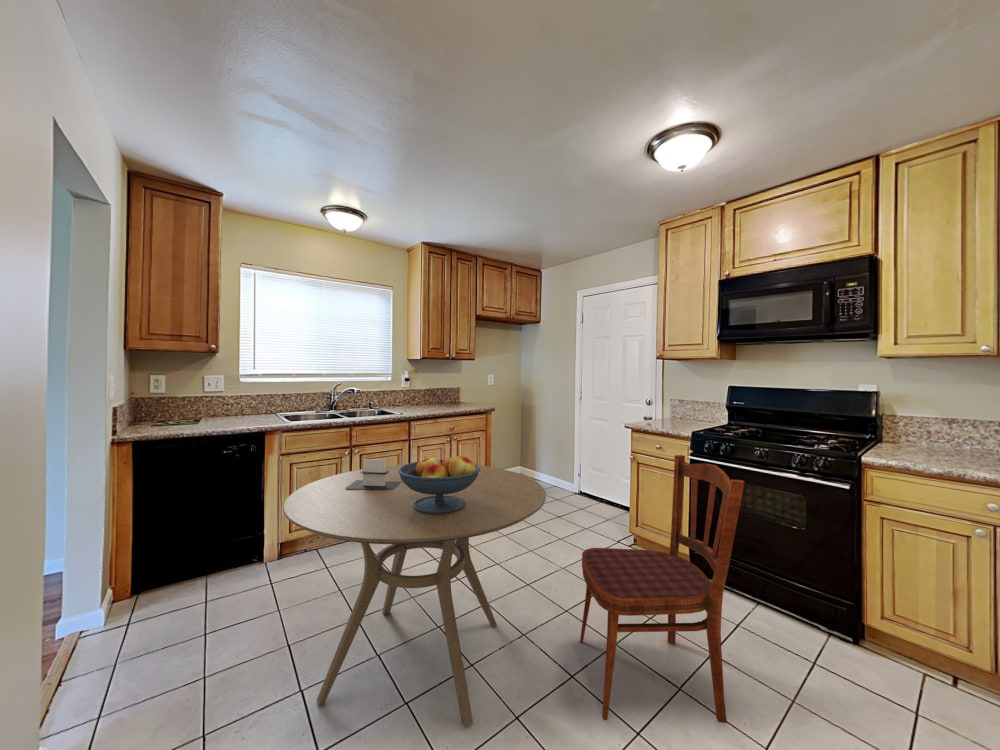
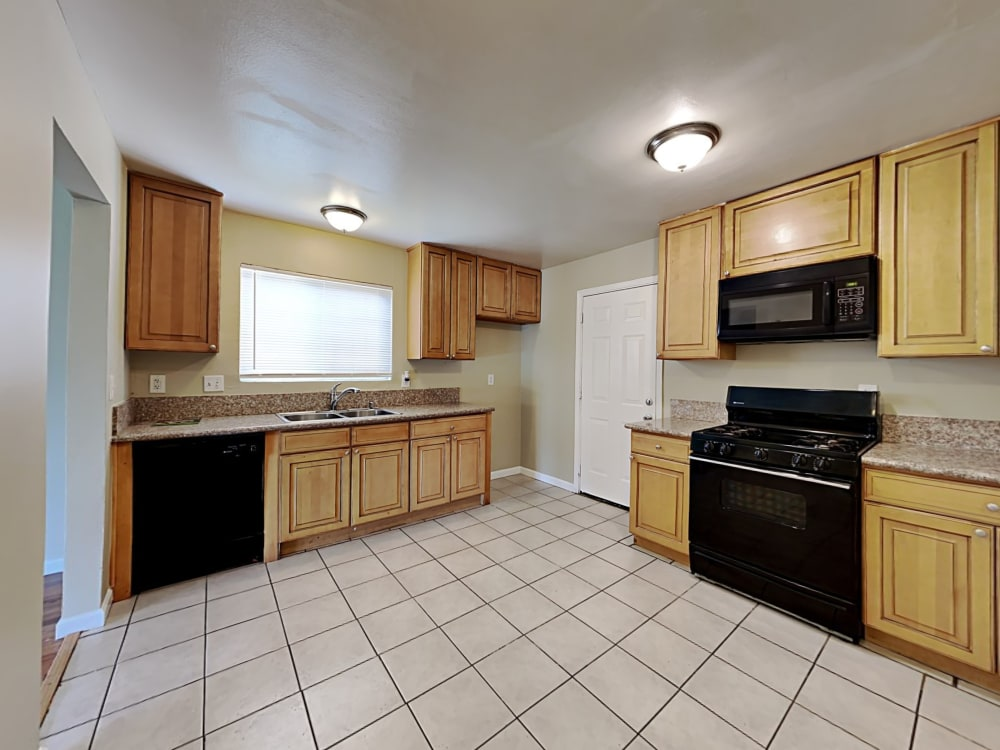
- dining table [282,463,547,728]
- dining chair [579,454,745,724]
- fruit bowl [398,455,480,514]
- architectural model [345,458,401,490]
